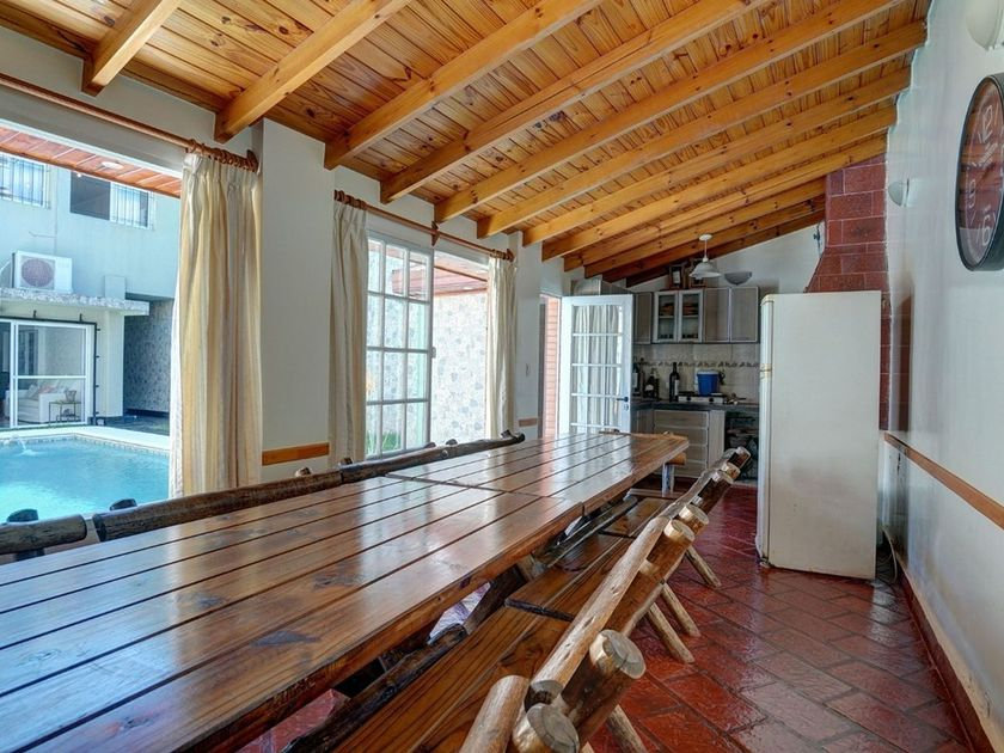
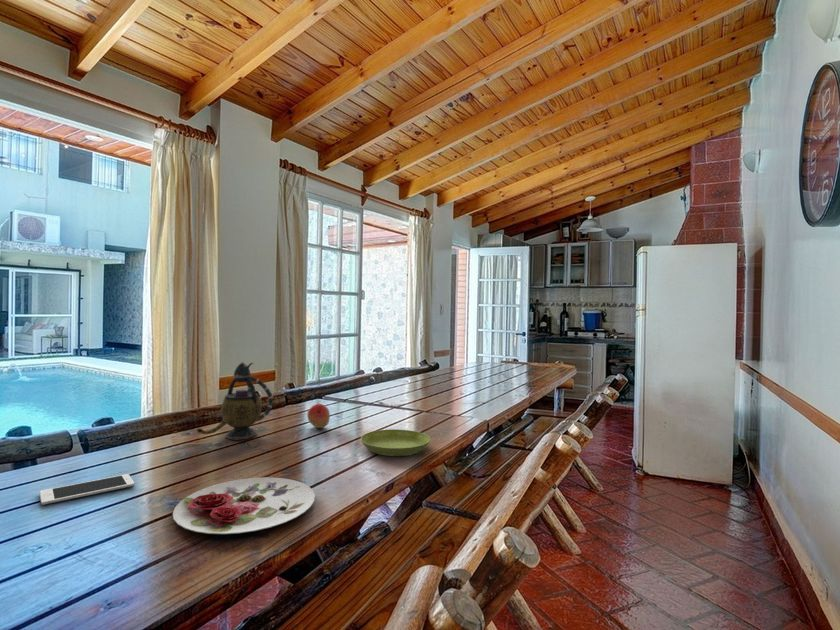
+ saucer [360,429,431,457]
+ cell phone [39,473,135,506]
+ teapot [196,361,274,440]
+ fruit [306,403,331,429]
+ plate [172,476,316,535]
